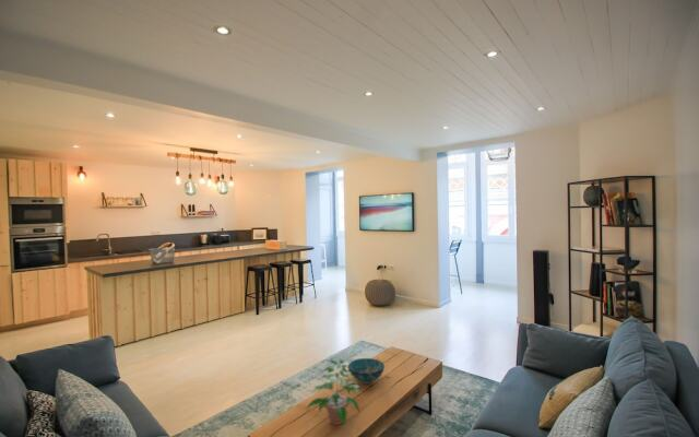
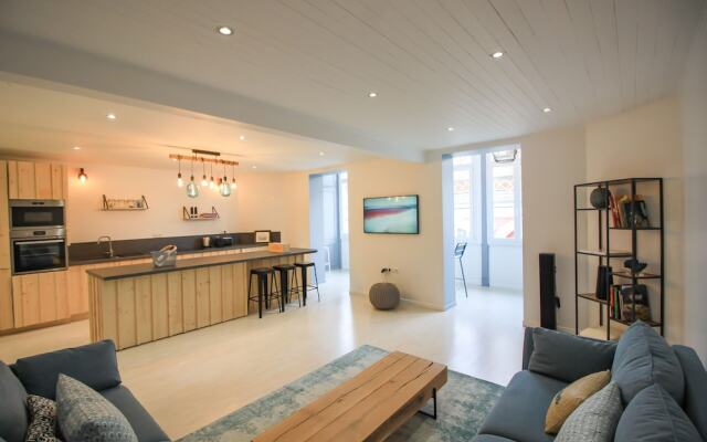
- potted plant [305,358,365,426]
- decorative bowl [346,357,386,385]
